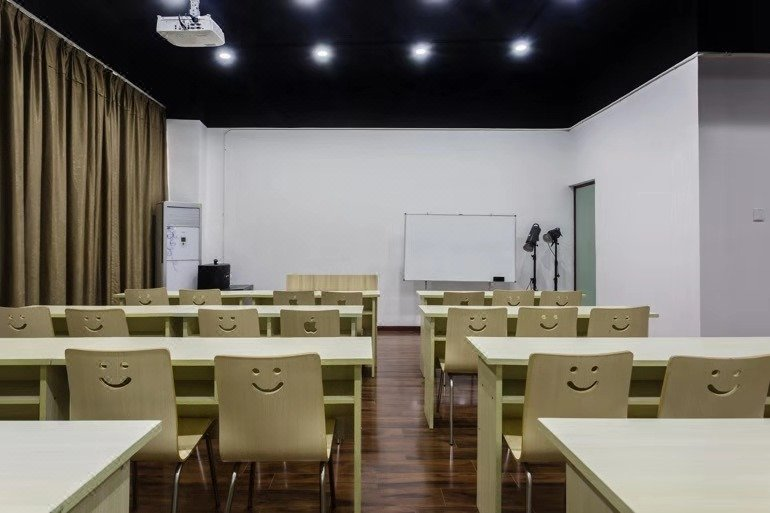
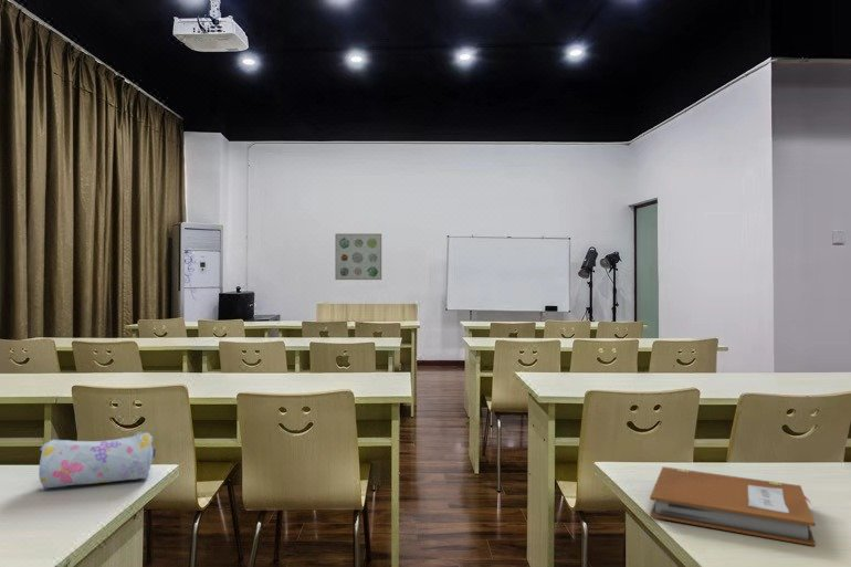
+ pencil case [38,431,157,490]
+ notebook [649,465,817,547]
+ wall art [334,233,382,281]
